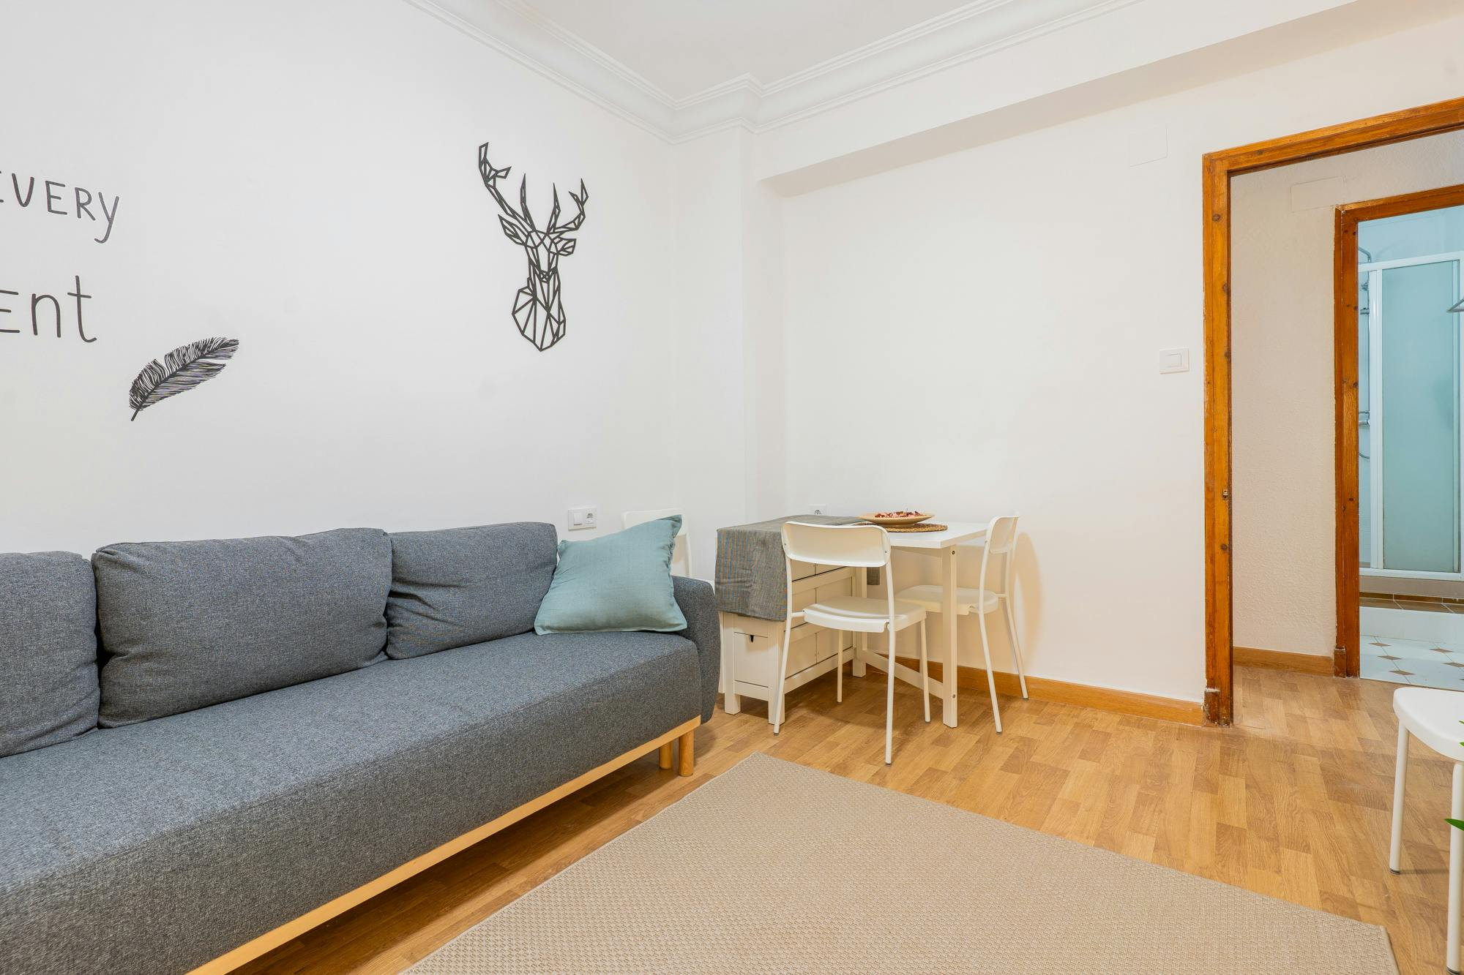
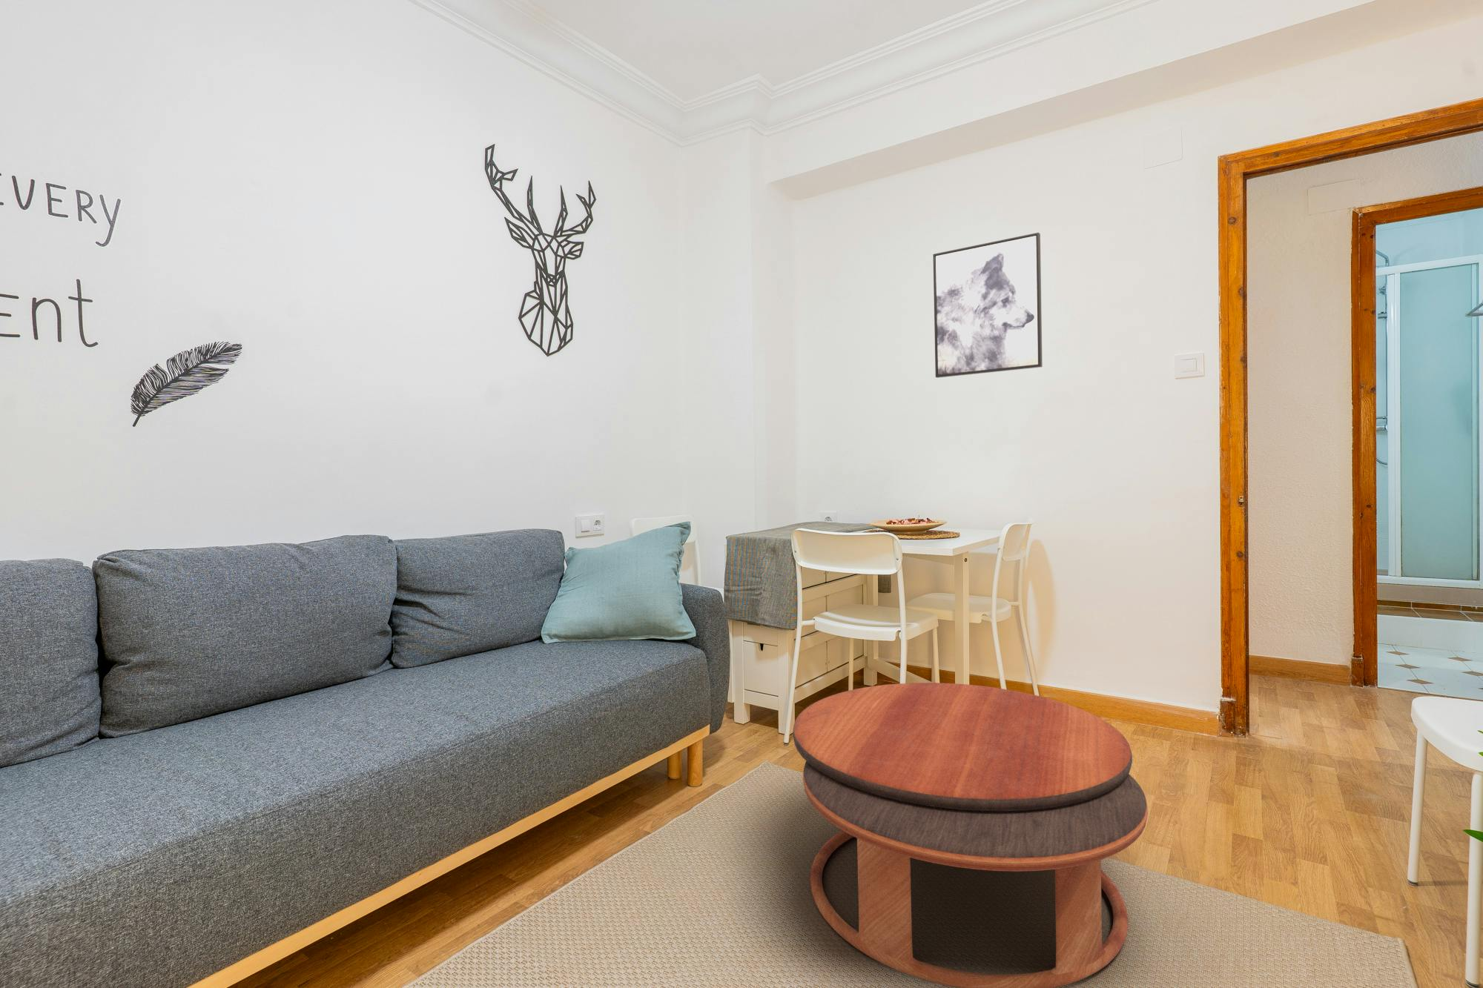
+ wall art [932,232,1043,378]
+ coffee table [792,681,1149,988]
